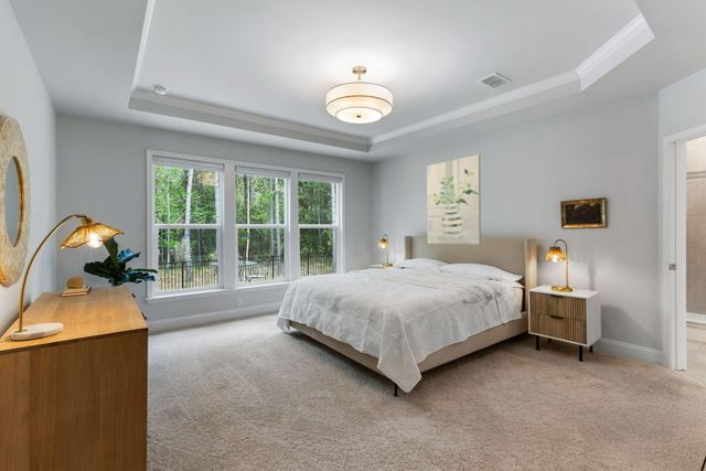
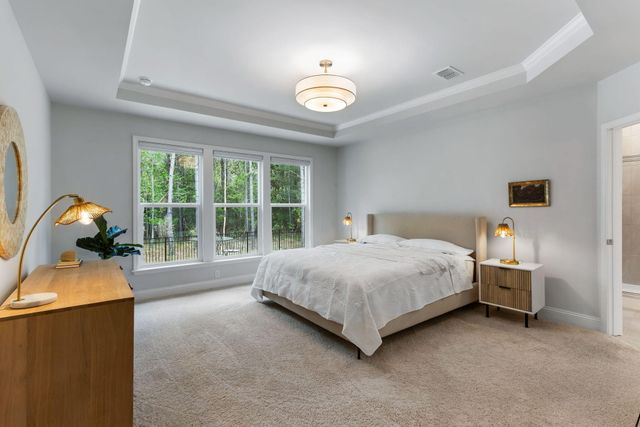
- wall art [426,153,482,245]
